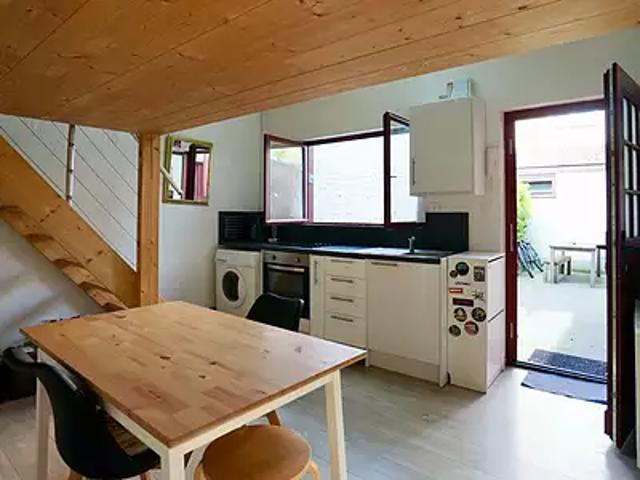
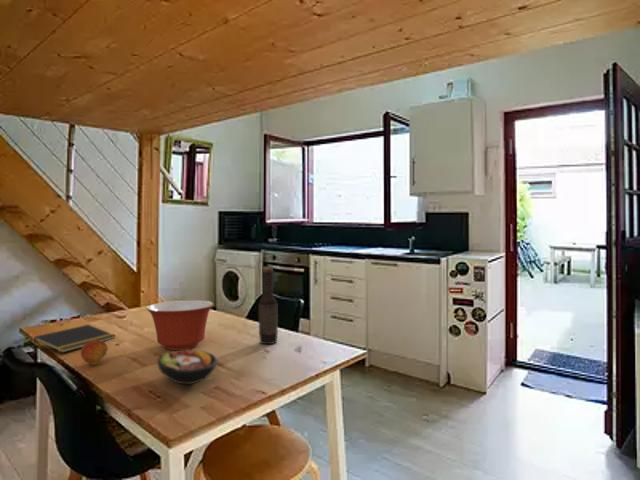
+ bottle [258,266,279,345]
+ notepad [32,324,116,354]
+ fruit [80,340,109,366]
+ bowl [156,349,218,385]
+ mixing bowl [146,299,215,351]
